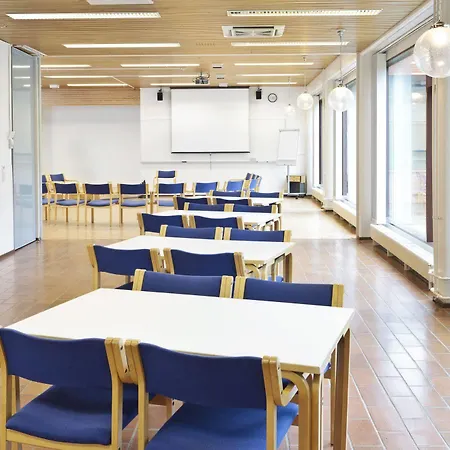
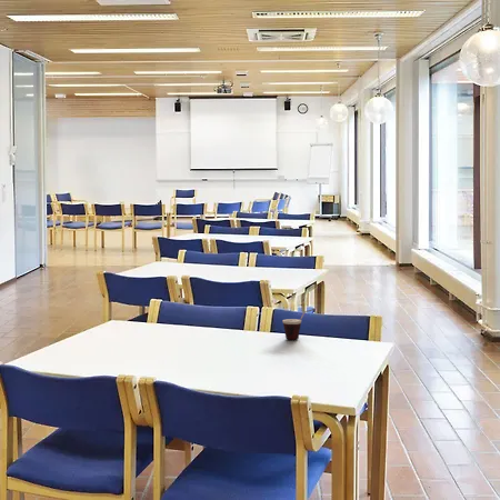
+ cup [282,308,317,341]
